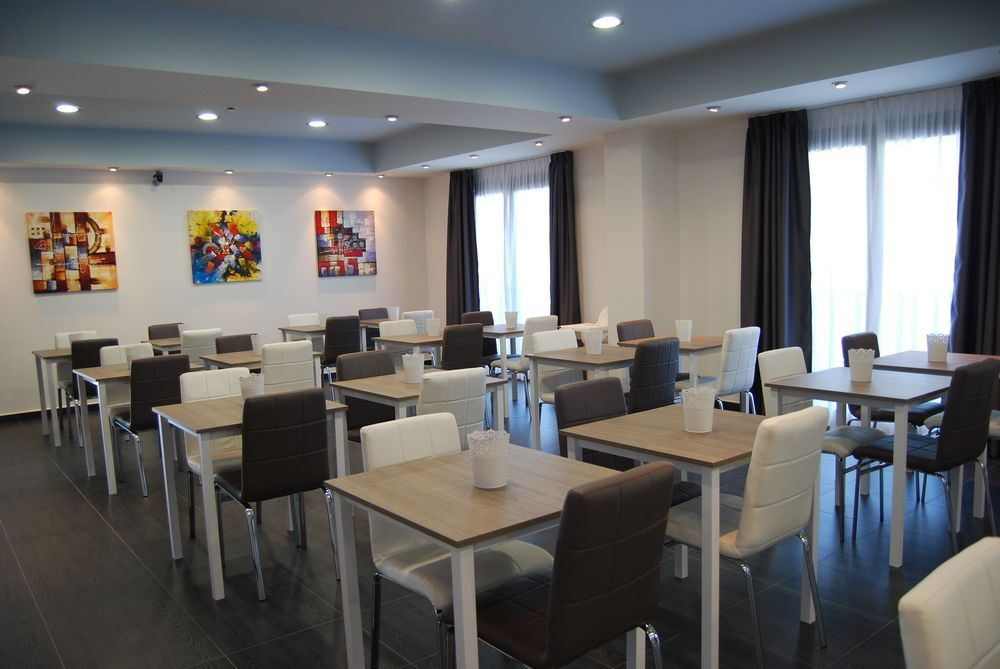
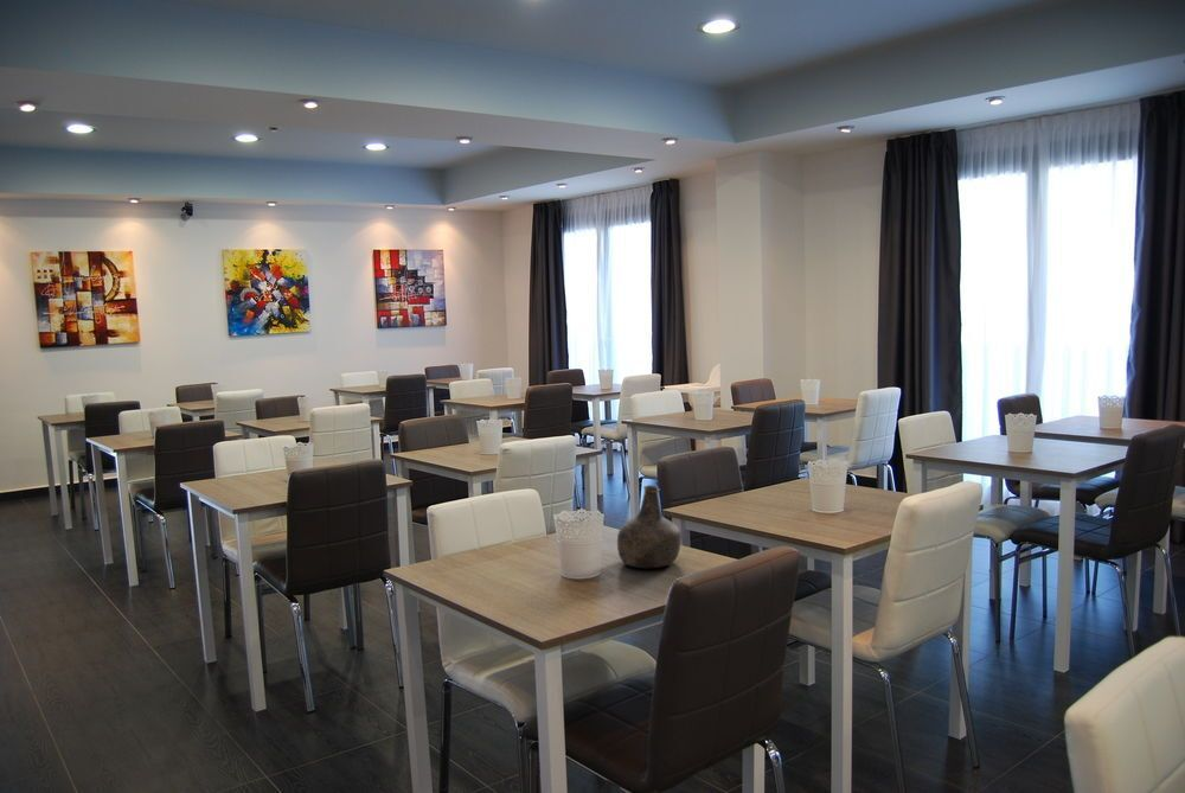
+ bottle [616,484,683,569]
